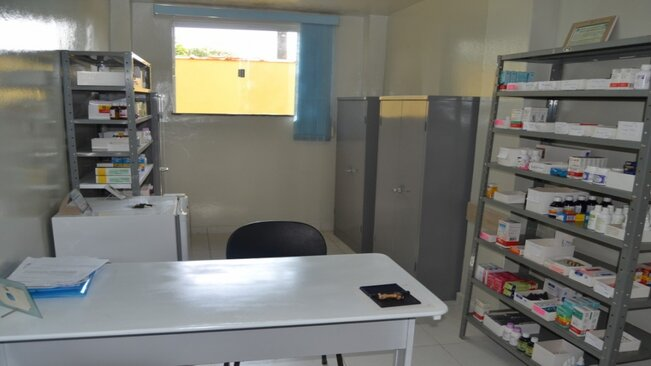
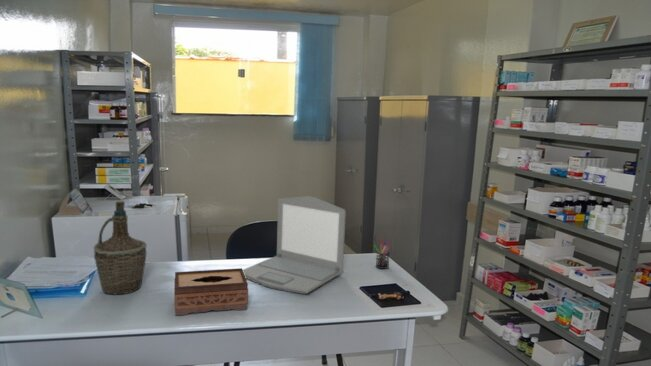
+ laptop [242,195,347,295]
+ pen holder [373,238,391,270]
+ tissue box [173,267,249,316]
+ bottle [93,200,148,295]
